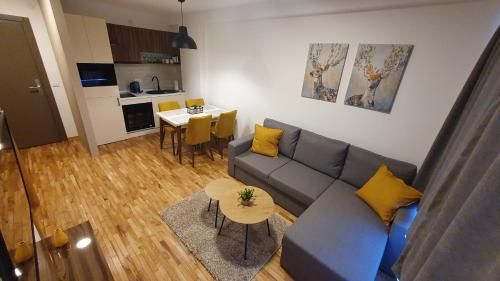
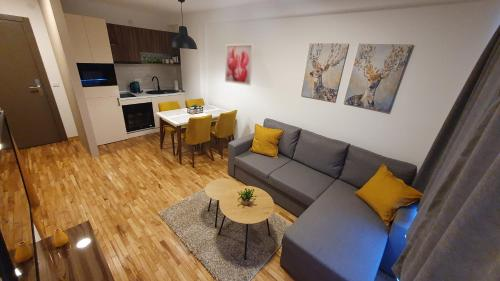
+ wall art [224,43,255,86]
